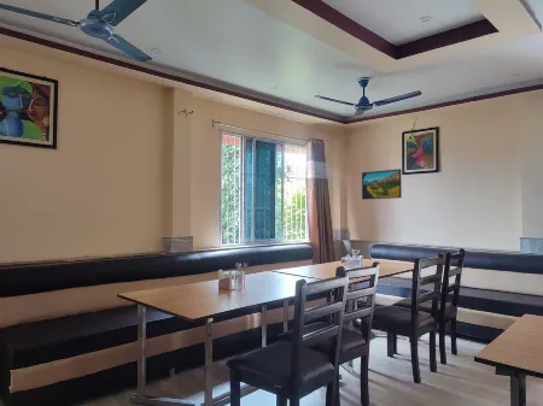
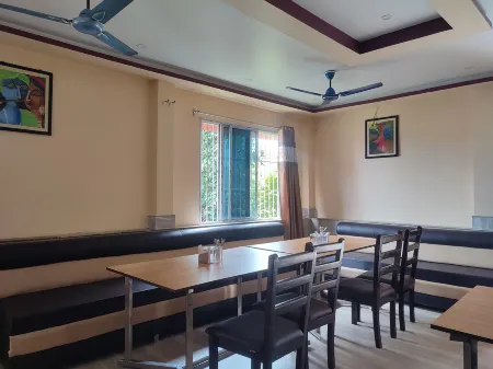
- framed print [361,167,403,200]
